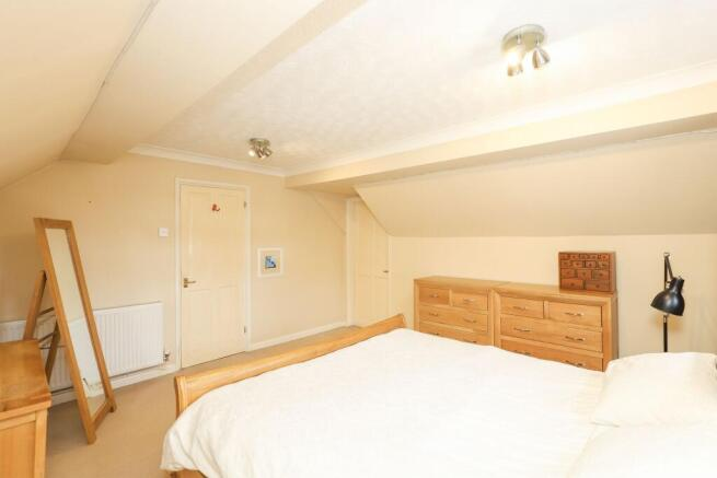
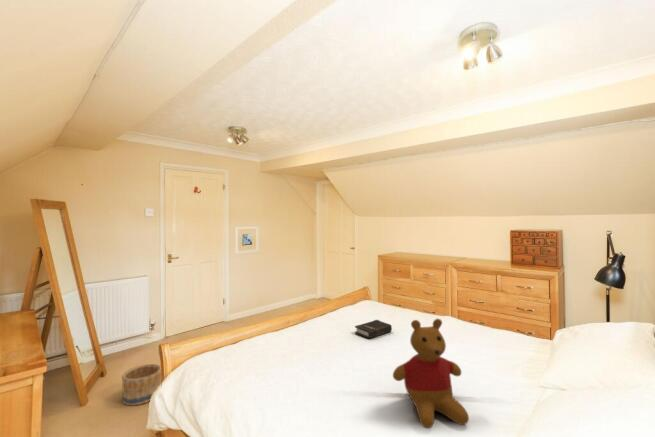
+ basket [121,363,162,406]
+ teddy bear [392,318,470,430]
+ hardback book [354,319,393,340]
